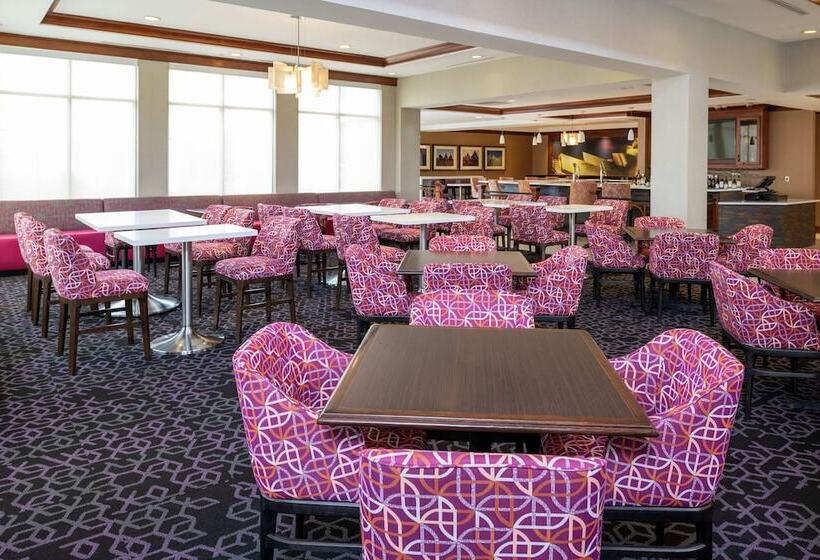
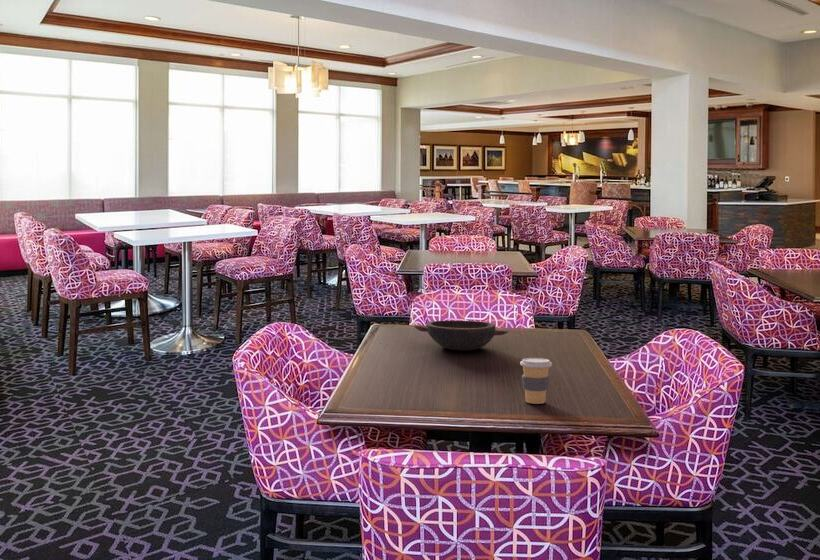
+ coffee cup [519,357,553,405]
+ bowl [413,320,509,351]
